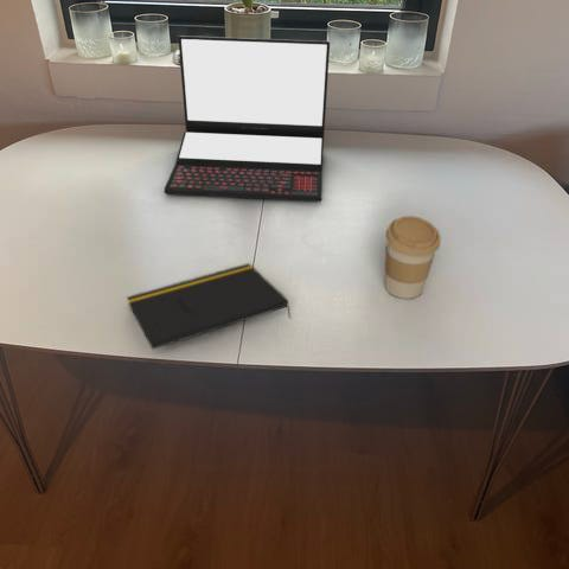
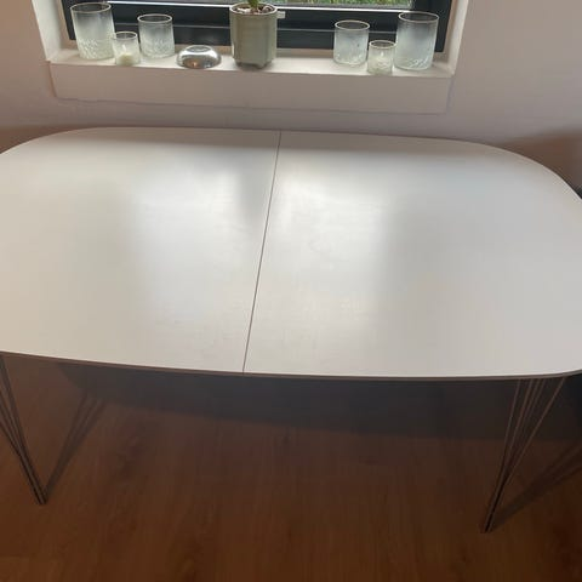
- laptop [164,34,331,203]
- coffee cup [383,215,442,300]
- notepad [126,262,292,351]
